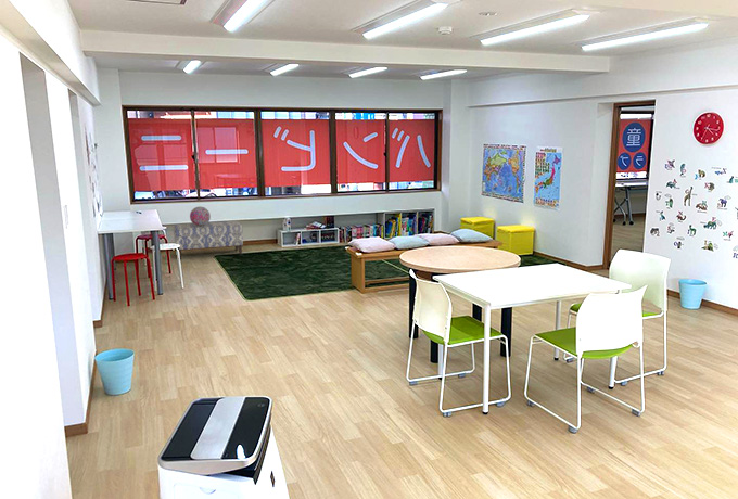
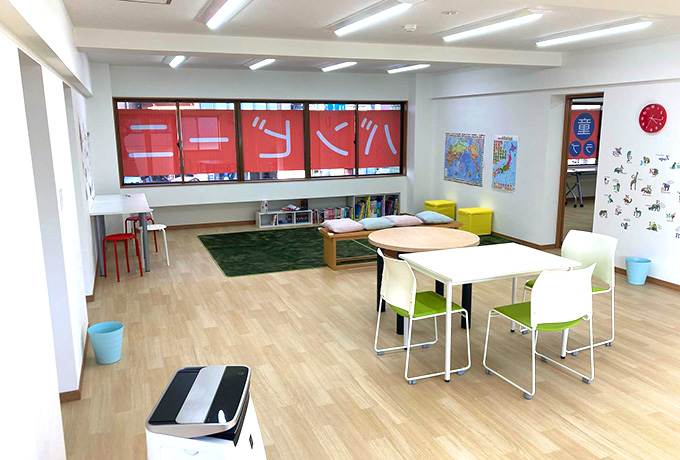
- bench [173,220,244,260]
- decorative globe [189,206,212,227]
